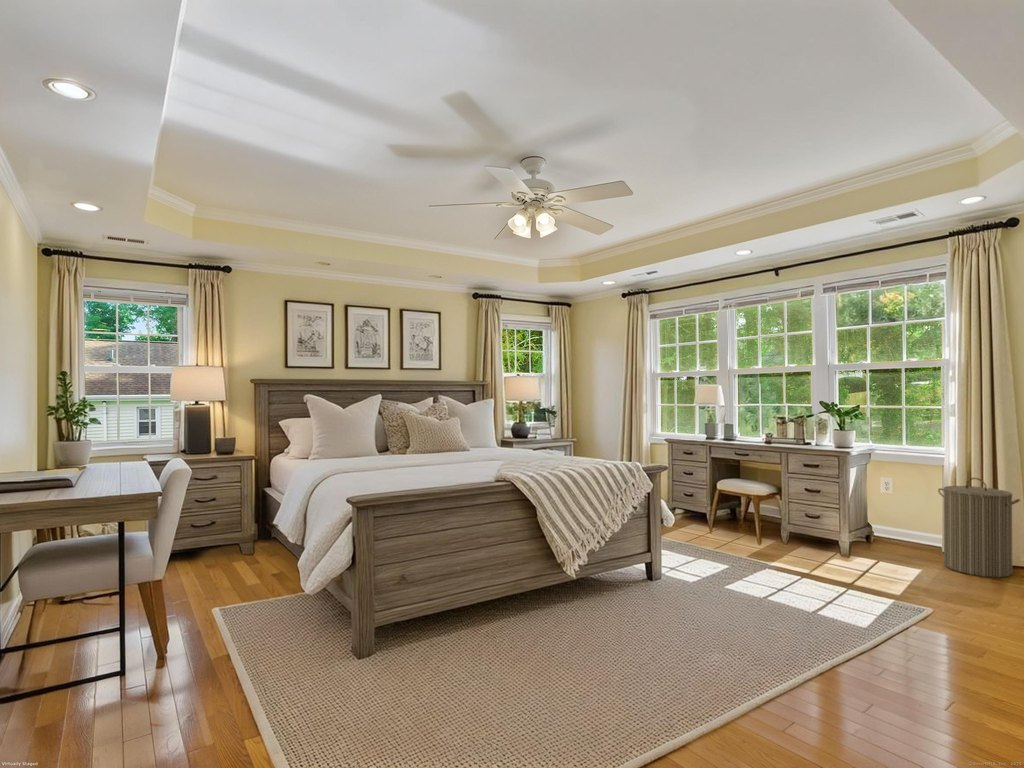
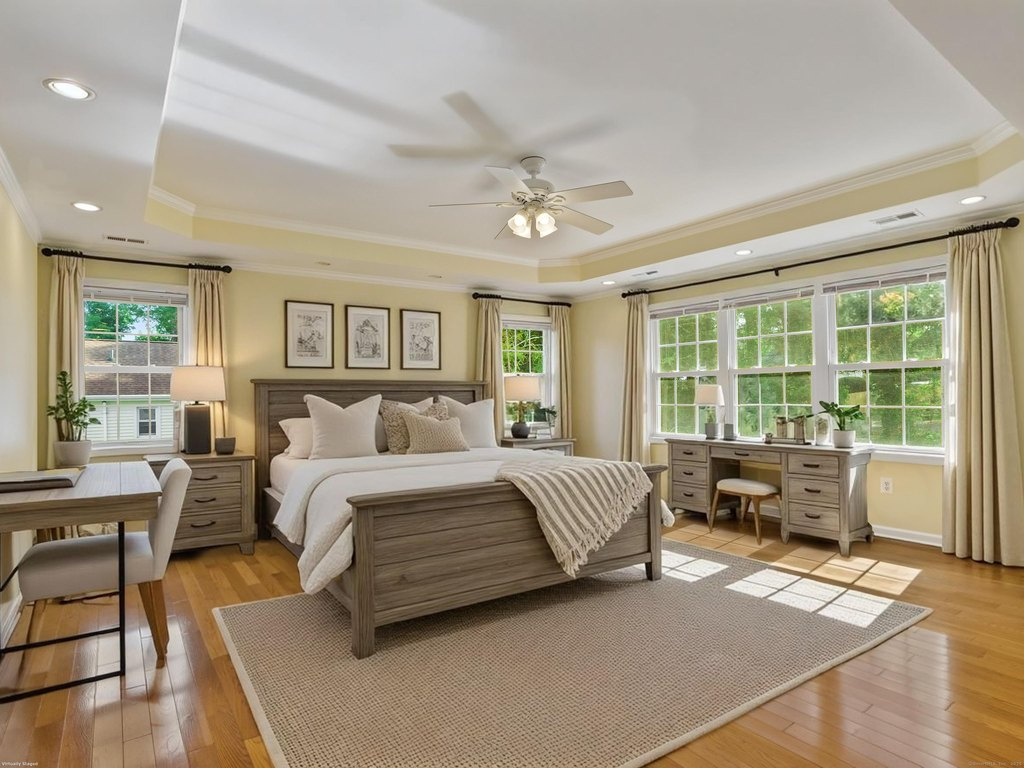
- laundry hamper [937,477,1021,578]
